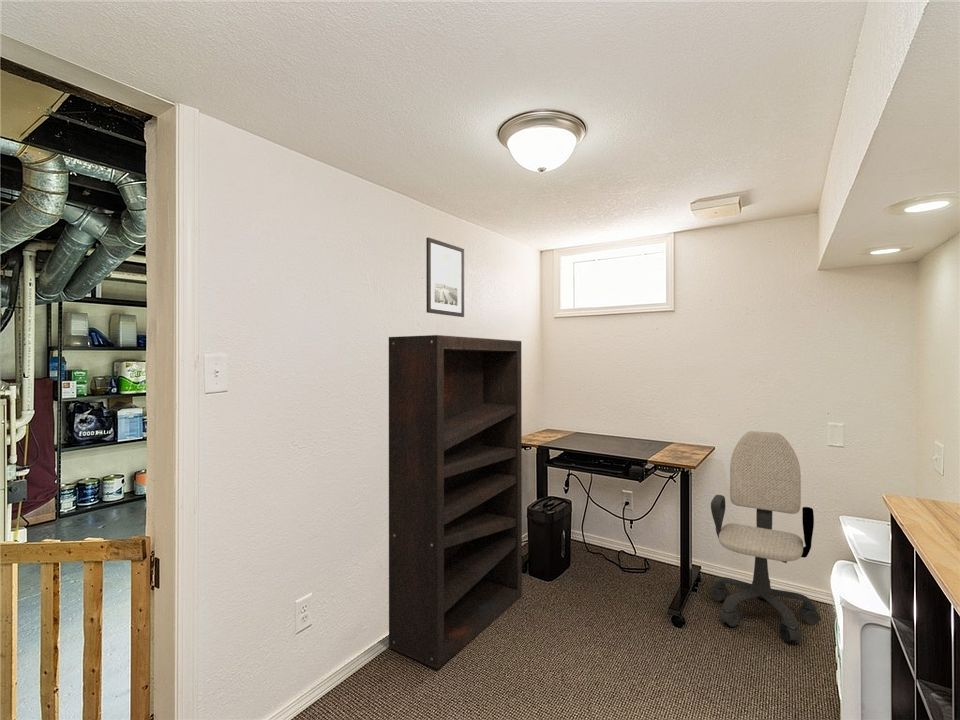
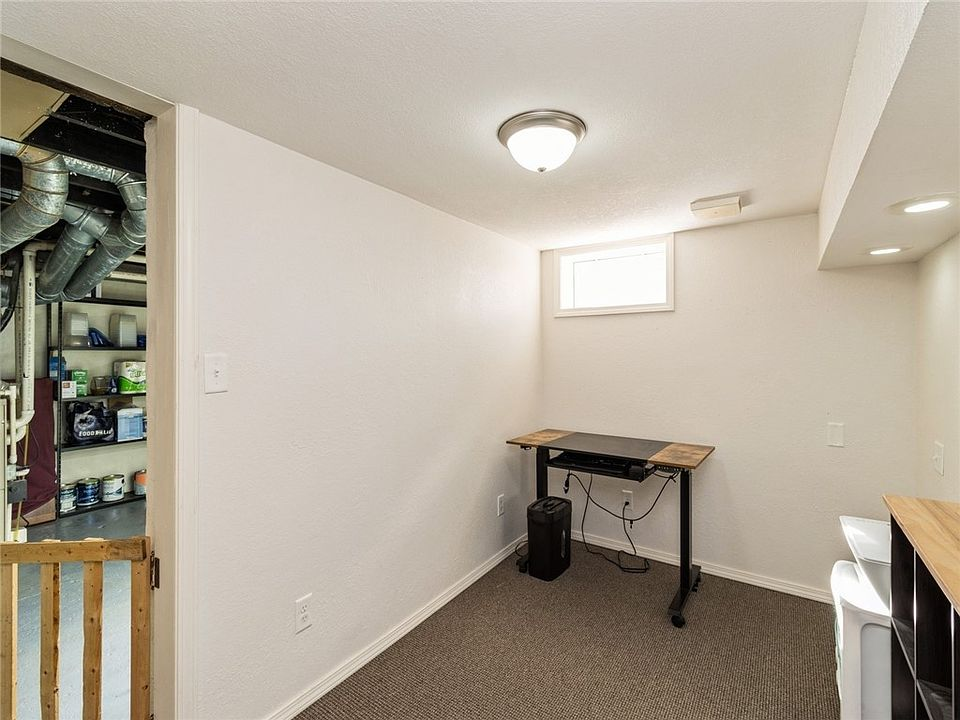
- bookshelf [388,334,523,670]
- wall art [425,237,465,318]
- office chair [708,430,822,642]
